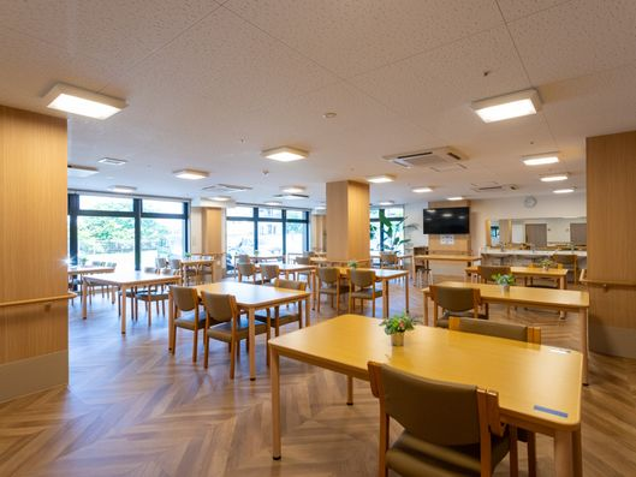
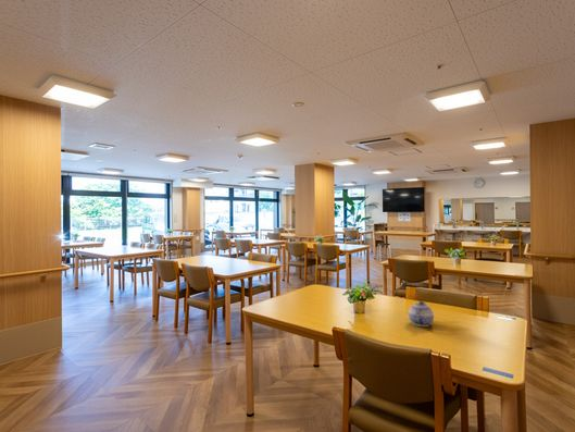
+ teapot [408,300,435,328]
